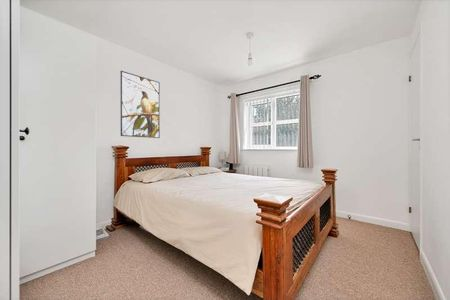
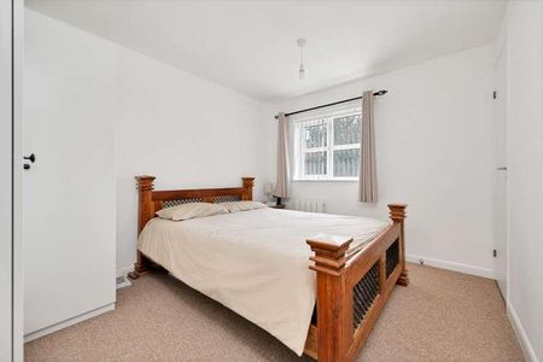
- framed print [120,70,161,139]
